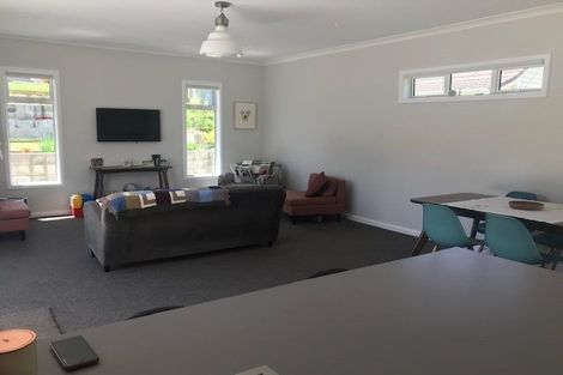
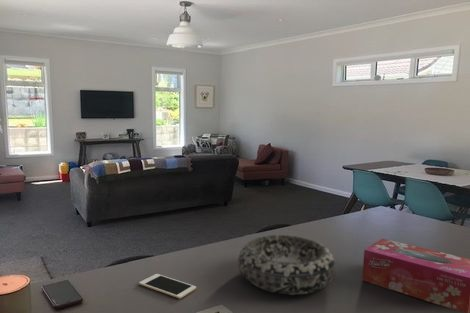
+ tissue box [361,238,470,313]
+ cell phone [138,273,197,300]
+ decorative bowl [237,234,337,296]
